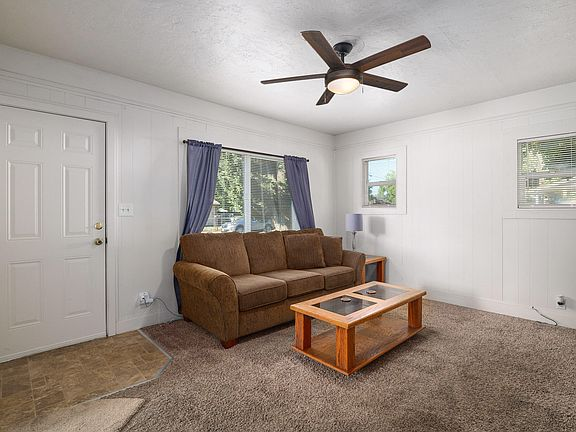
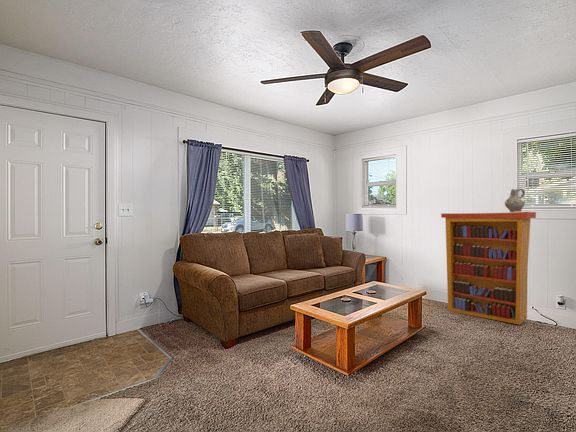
+ ceramic jug [504,187,526,213]
+ bookcase [440,211,537,326]
